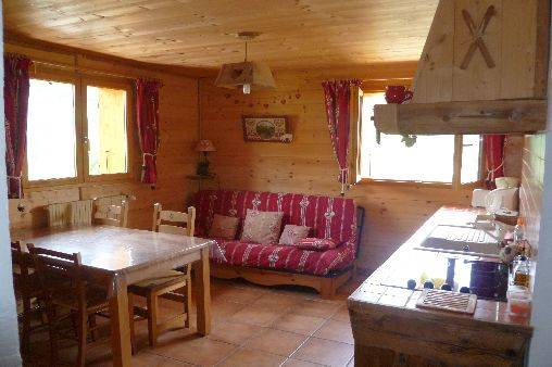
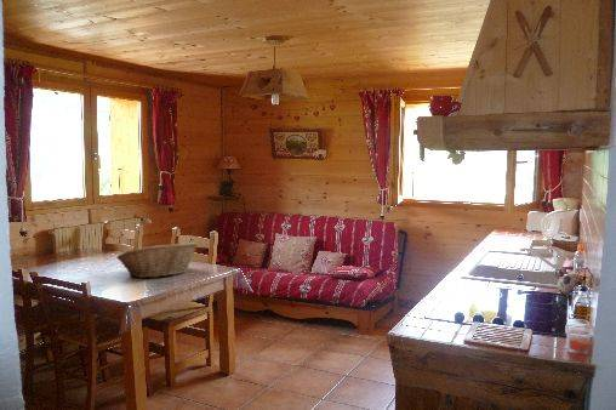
+ fruit basket [115,241,199,279]
